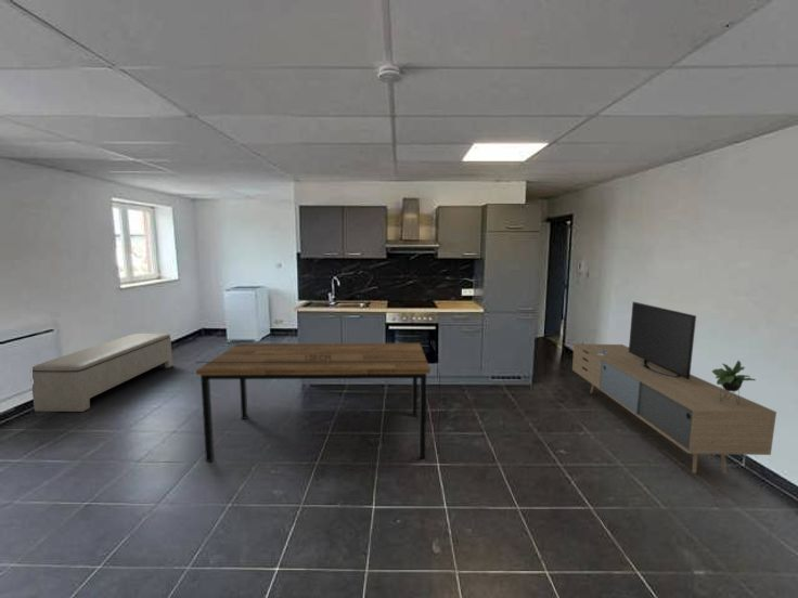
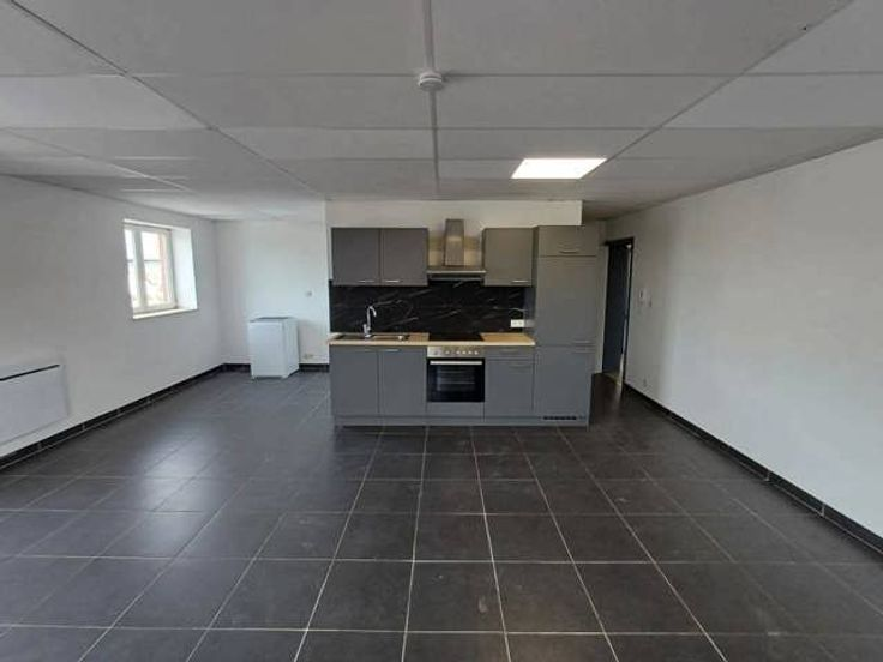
- bench [31,333,173,413]
- dining table [194,339,448,463]
- media console [571,301,777,476]
